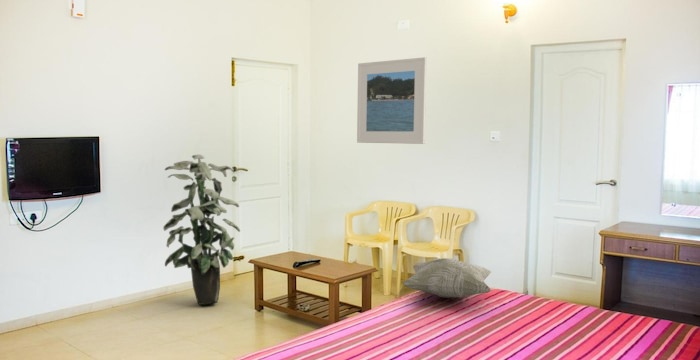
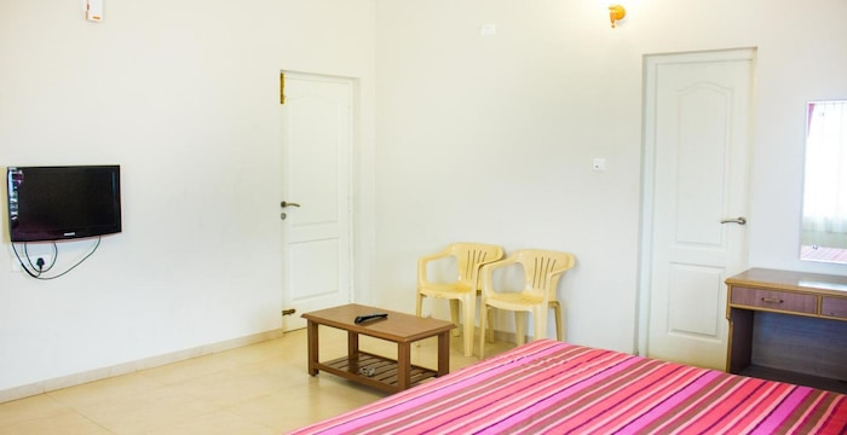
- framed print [356,56,427,145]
- decorative pillow [401,257,492,299]
- indoor plant [162,154,241,306]
